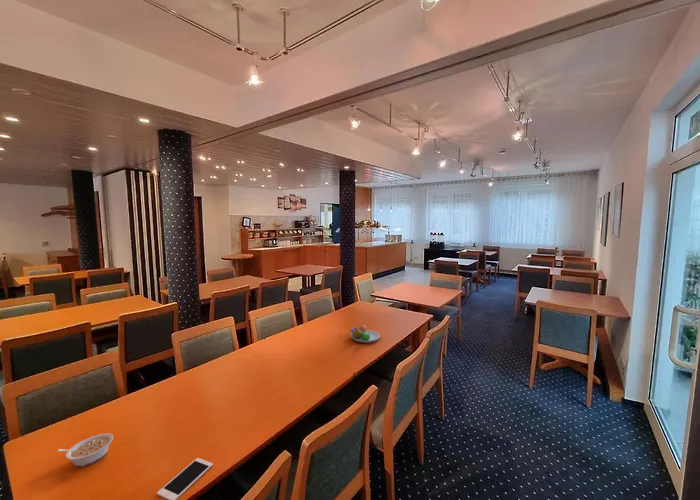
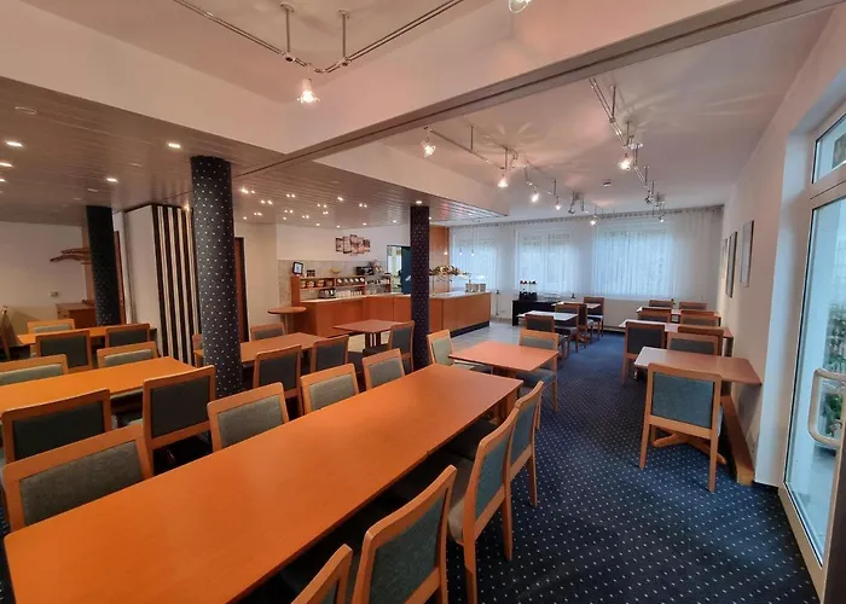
- legume [57,432,114,468]
- cell phone [156,457,214,500]
- fruit bowl [349,323,381,344]
